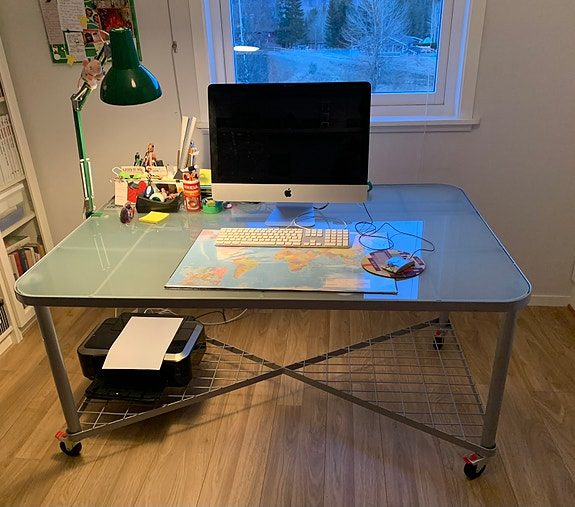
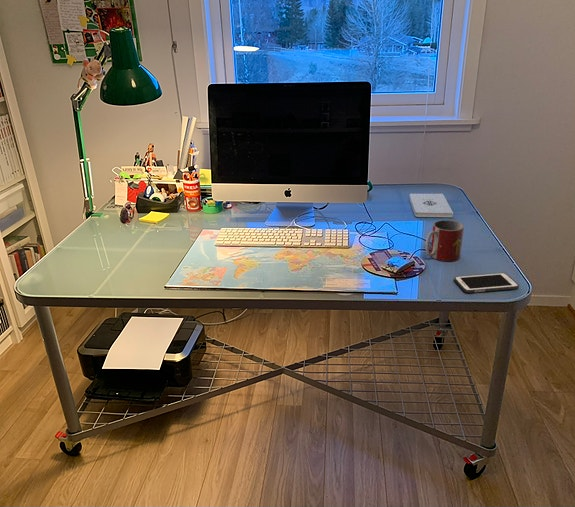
+ notepad [408,193,454,218]
+ cell phone [453,272,520,294]
+ mug [425,219,465,262]
